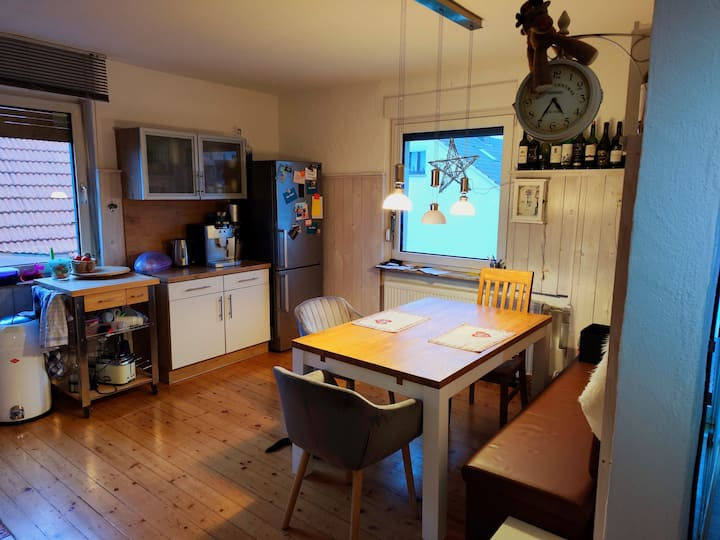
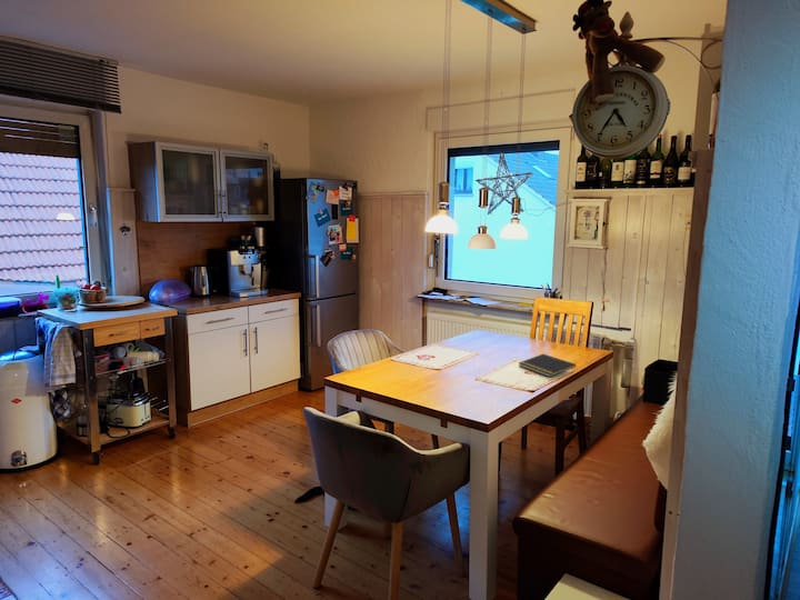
+ notepad [518,353,577,378]
